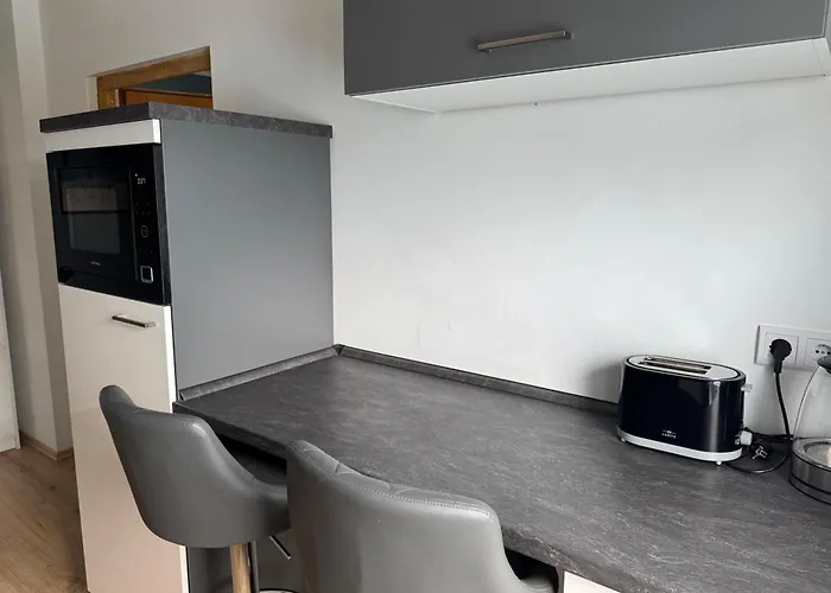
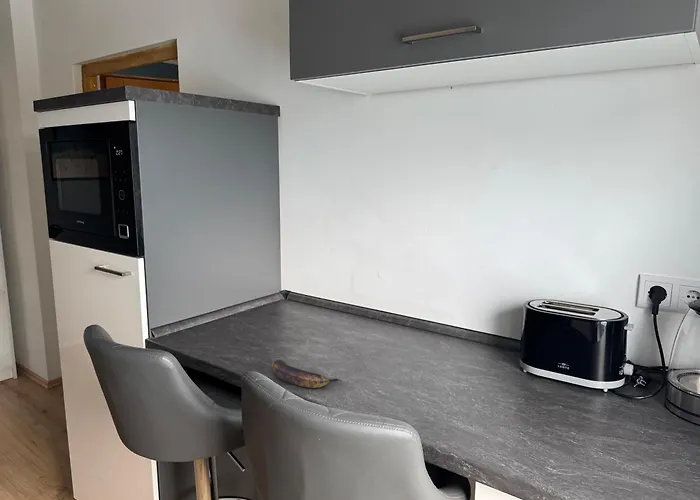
+ banana [271,359,343,389]
